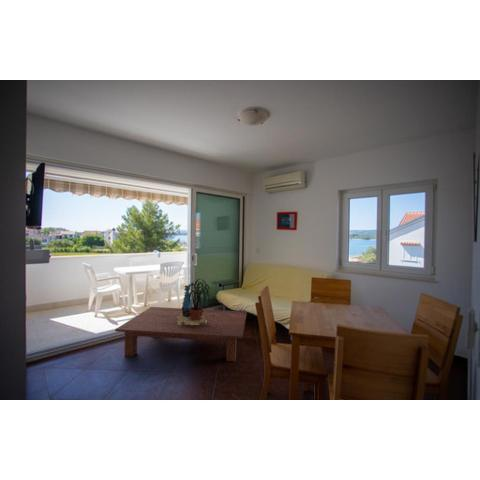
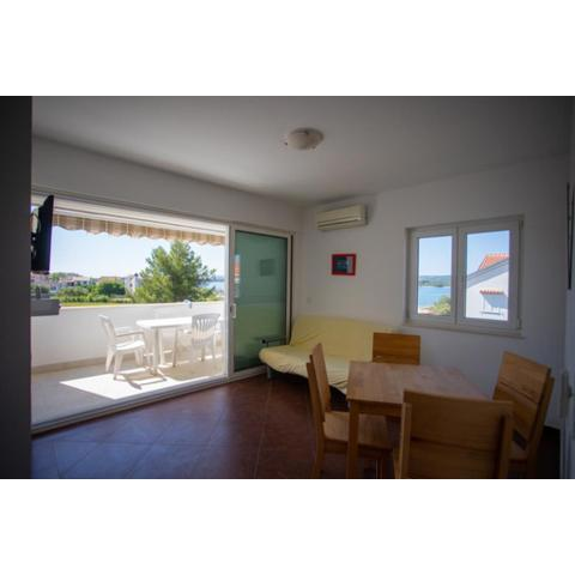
- coffee table [114,306,248,363]
- potted plant [177,278,211,325]
